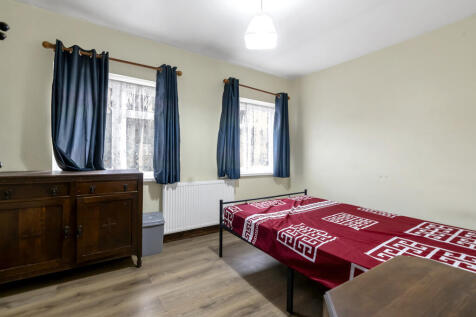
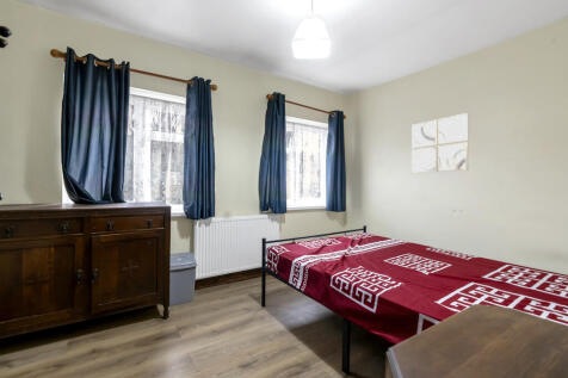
+ wall art [410,112,469,174]
